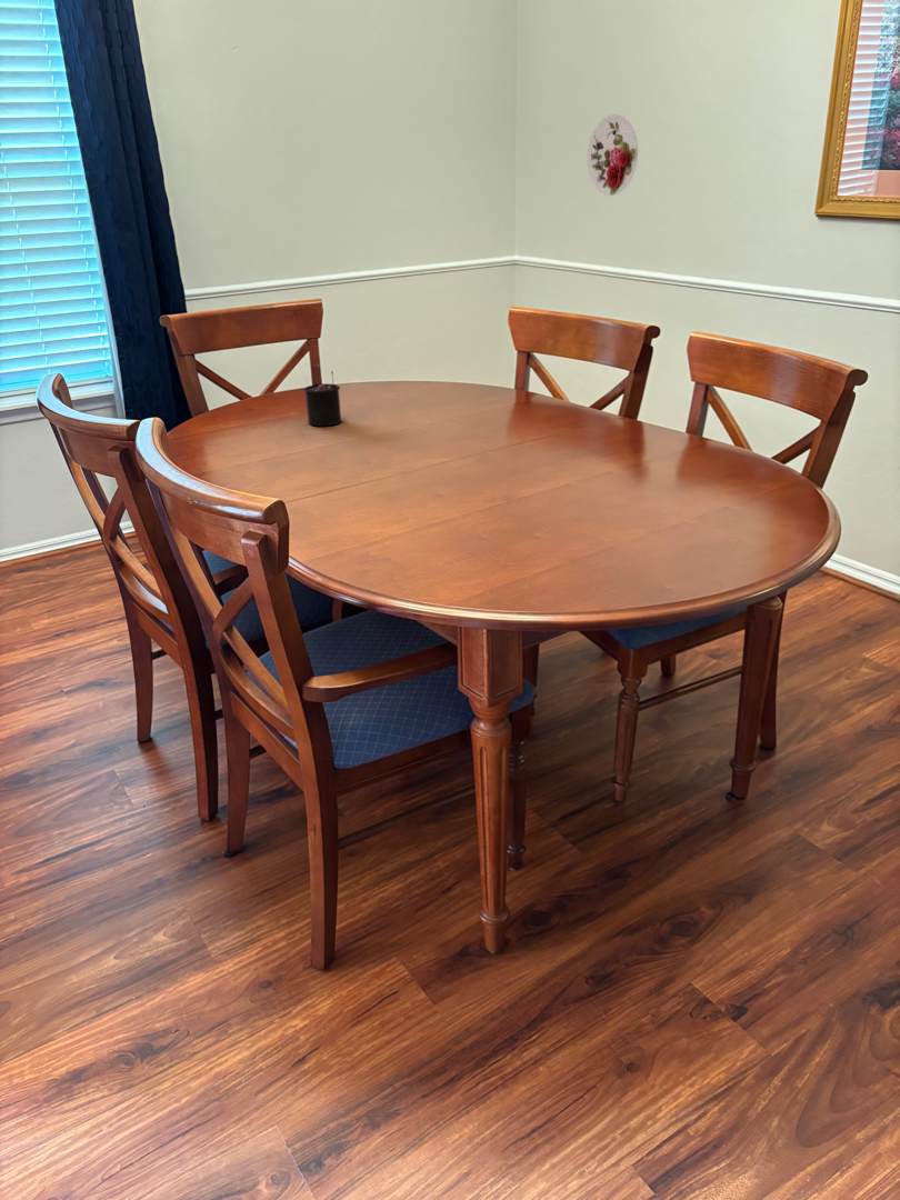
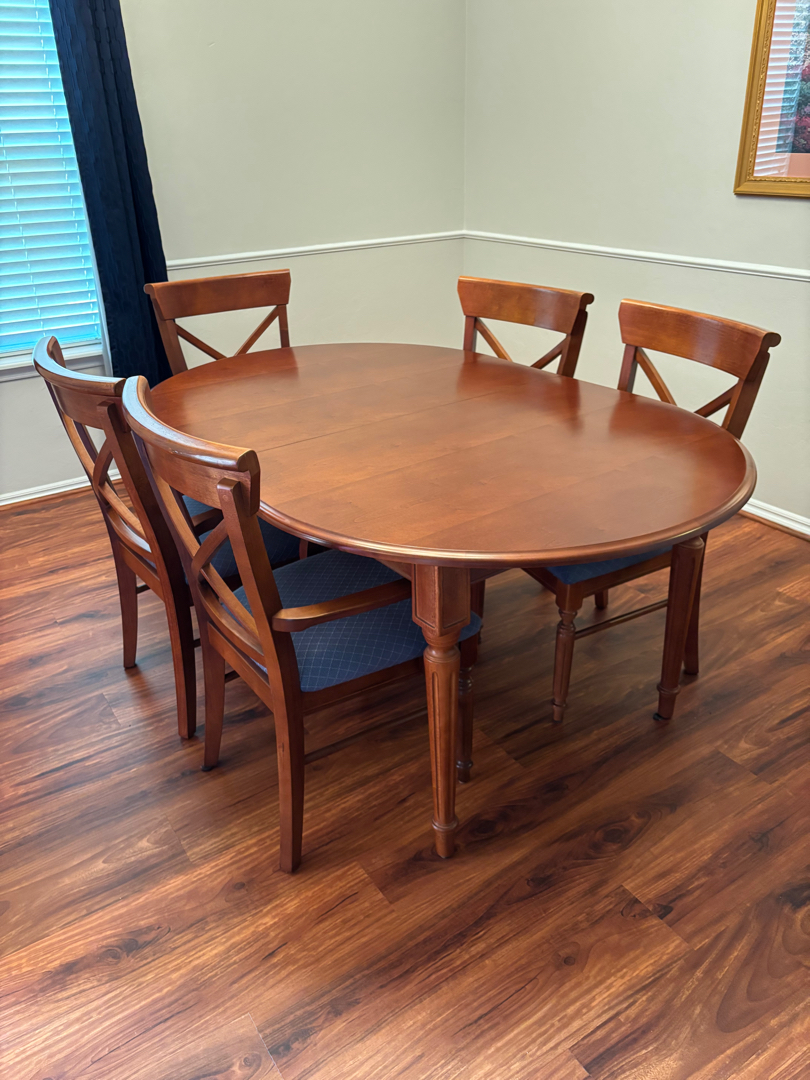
- decorative plate [586,113,639,197]
- candle [302,370,342,427]
